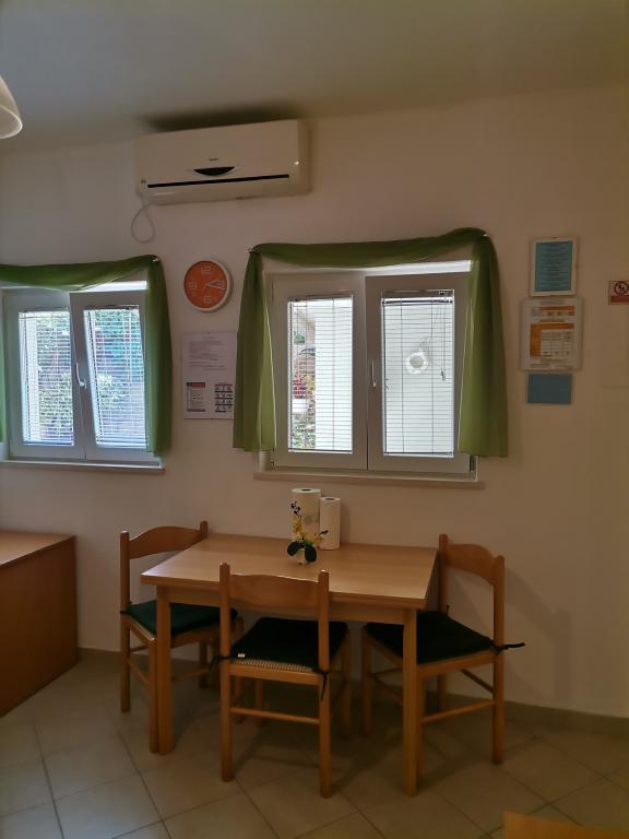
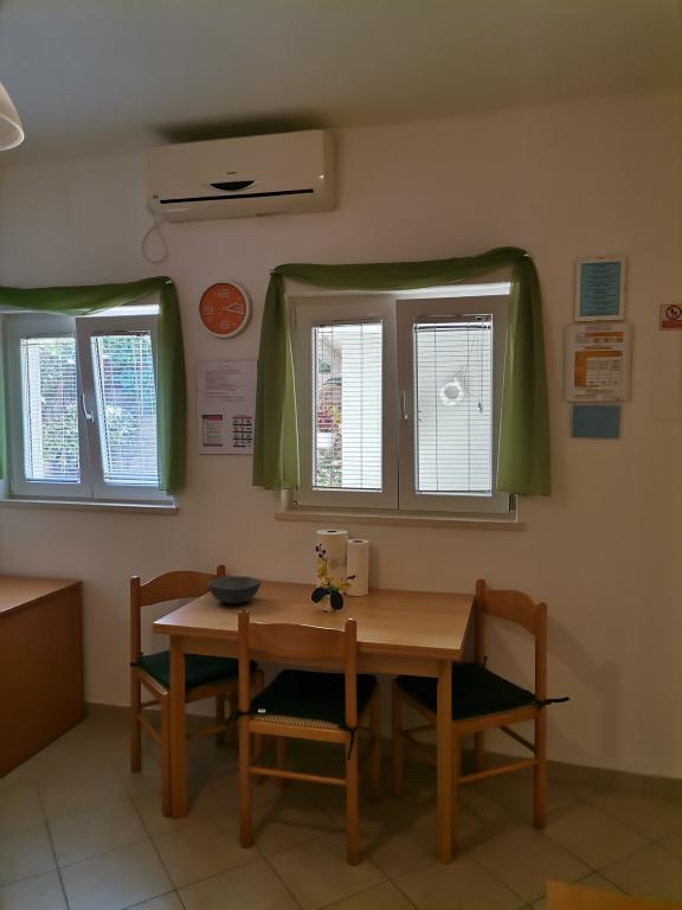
+ bowl [207,575,262,604]
